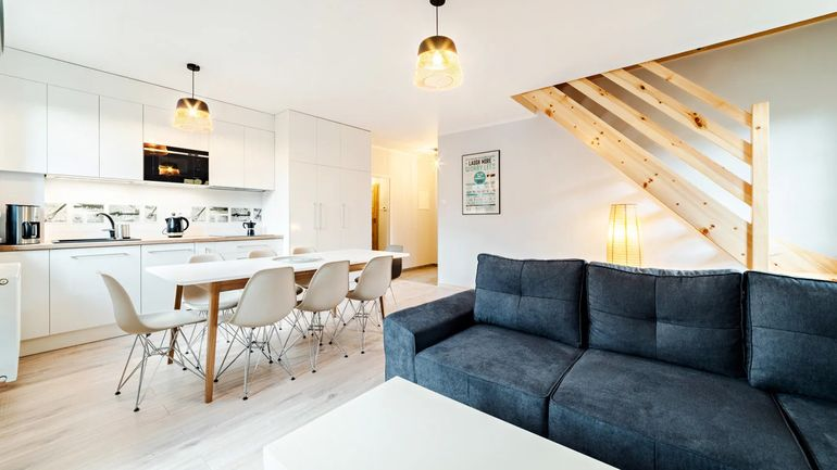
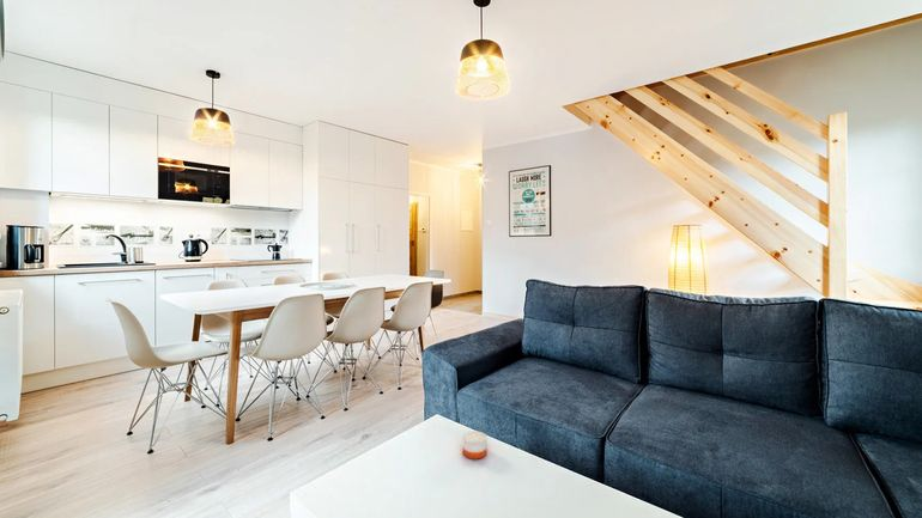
+ candle [462,429,489,461]
